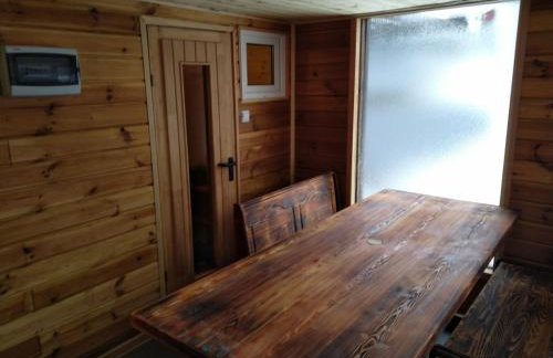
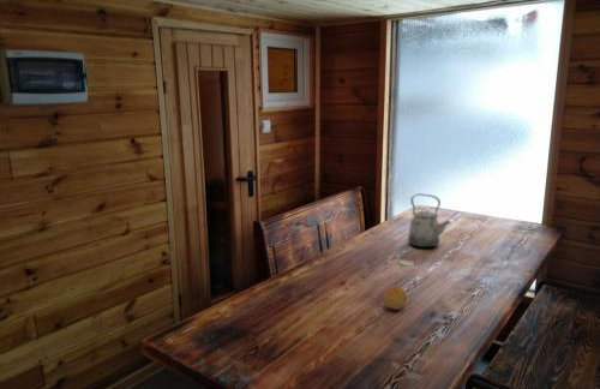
+ fruit [382,285,408,311]
+ kettle [407,193,452,249]
